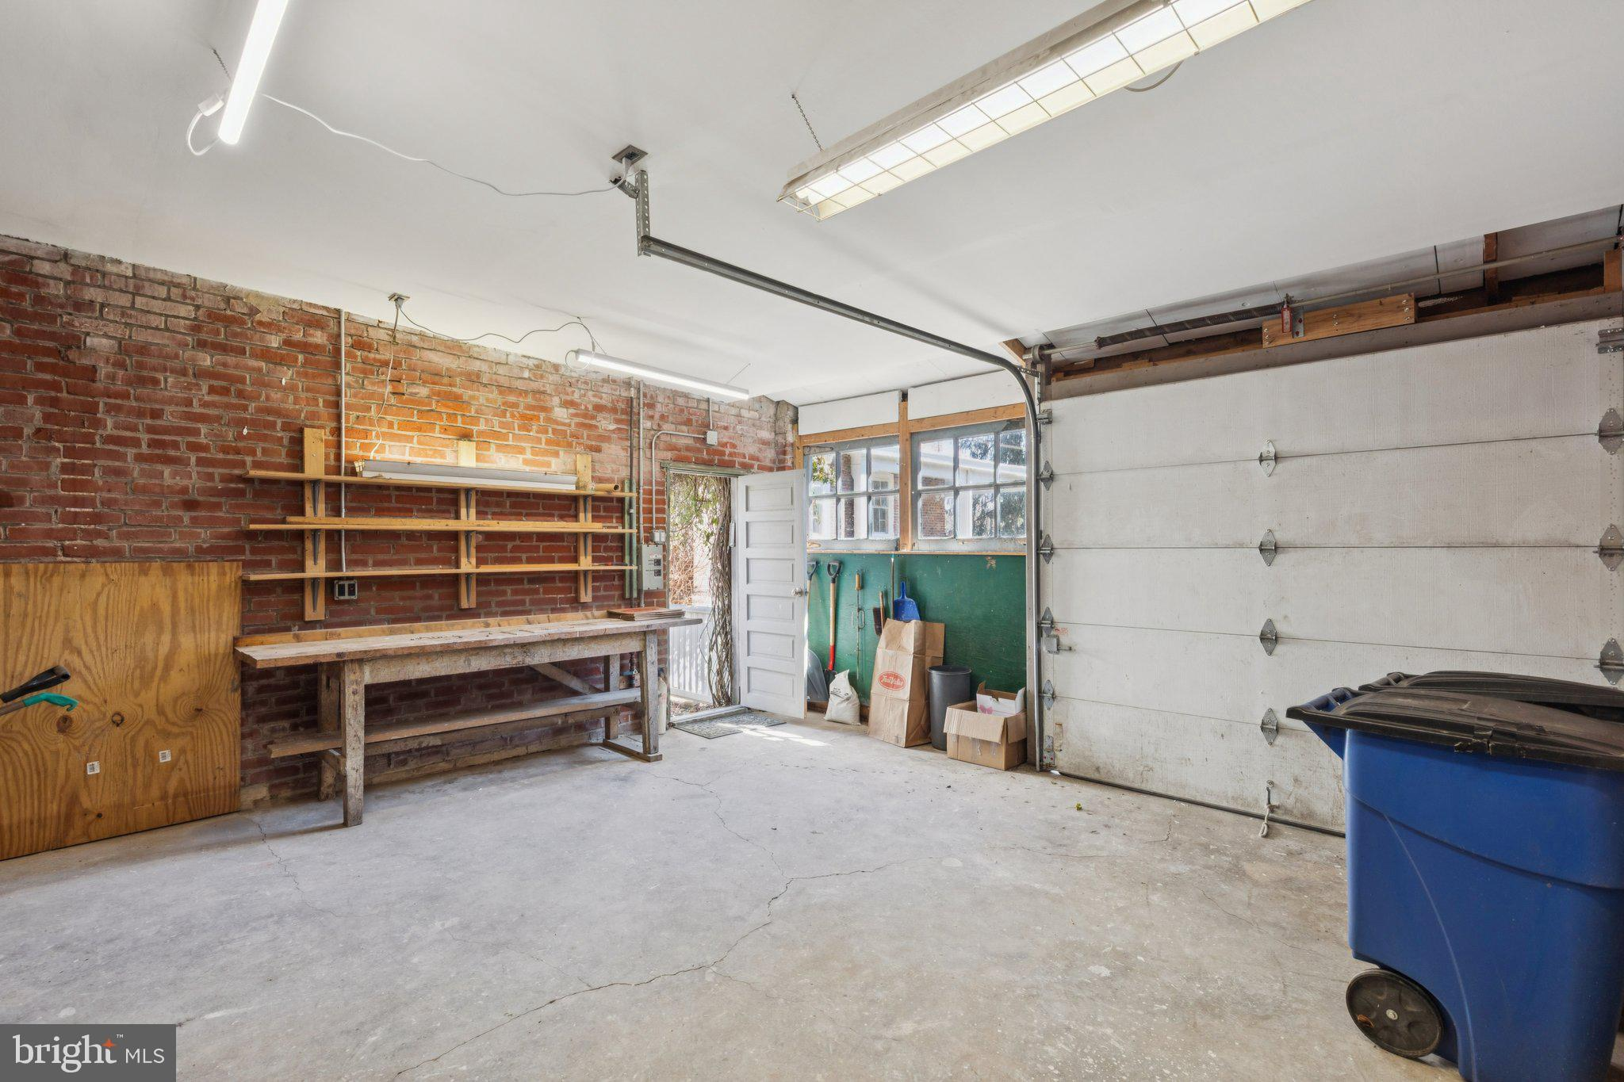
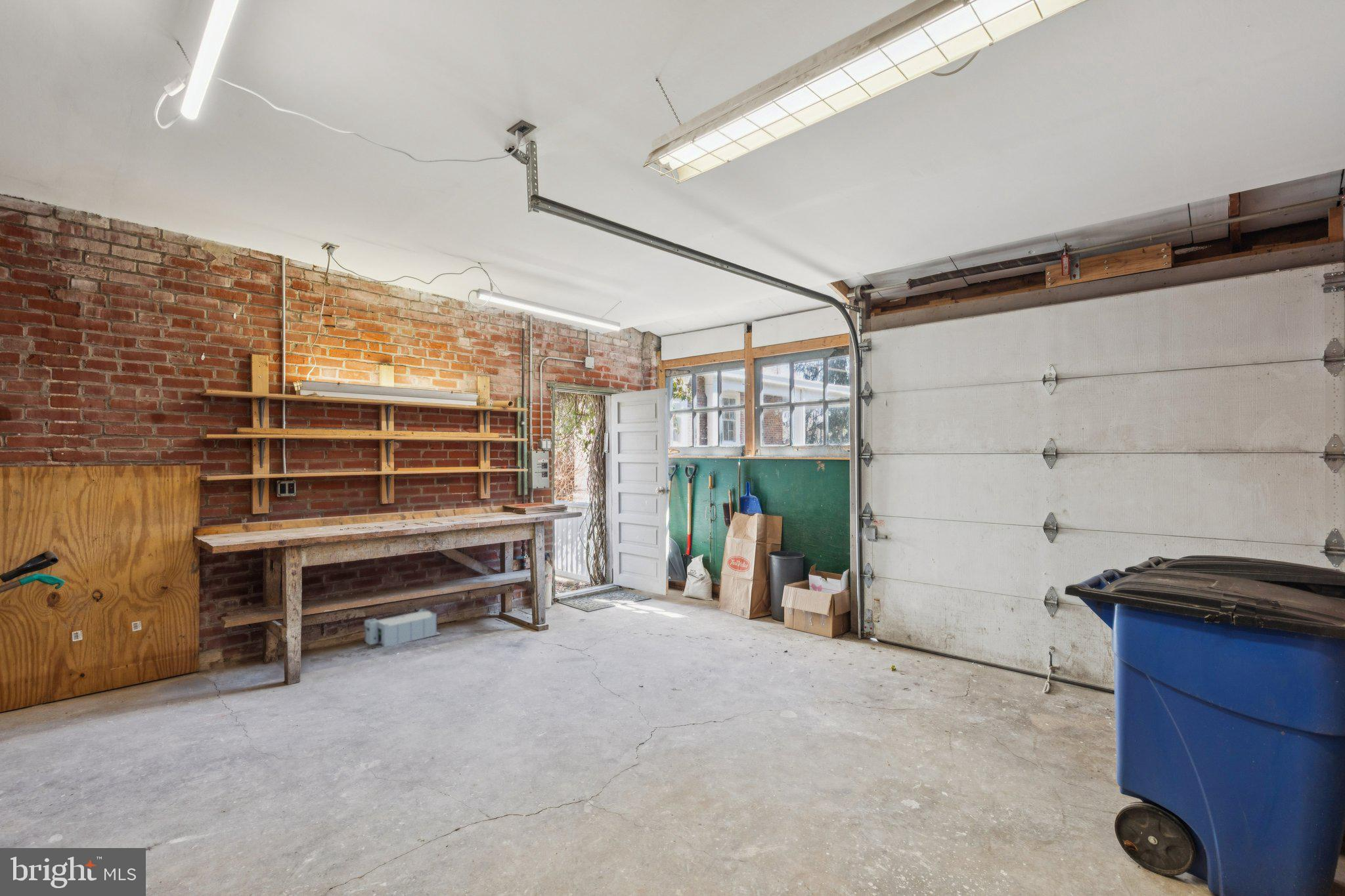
+ storage bin [364,608,442,647]
